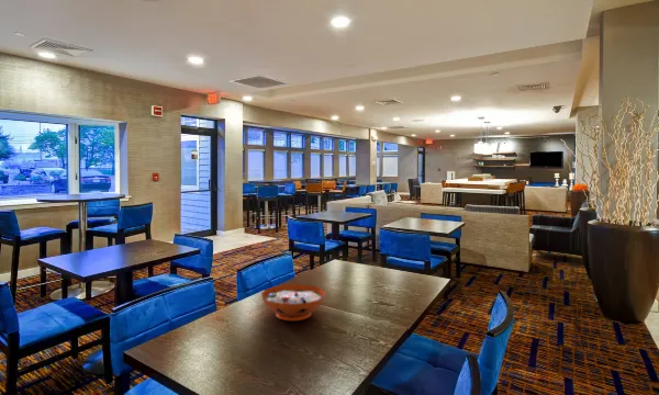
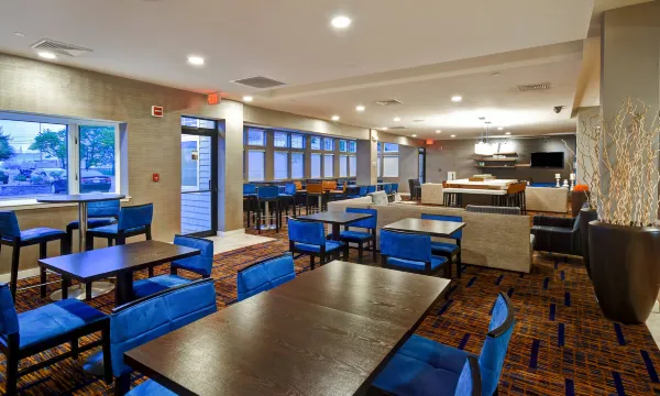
- decorative bowl [260,283,327,321]
